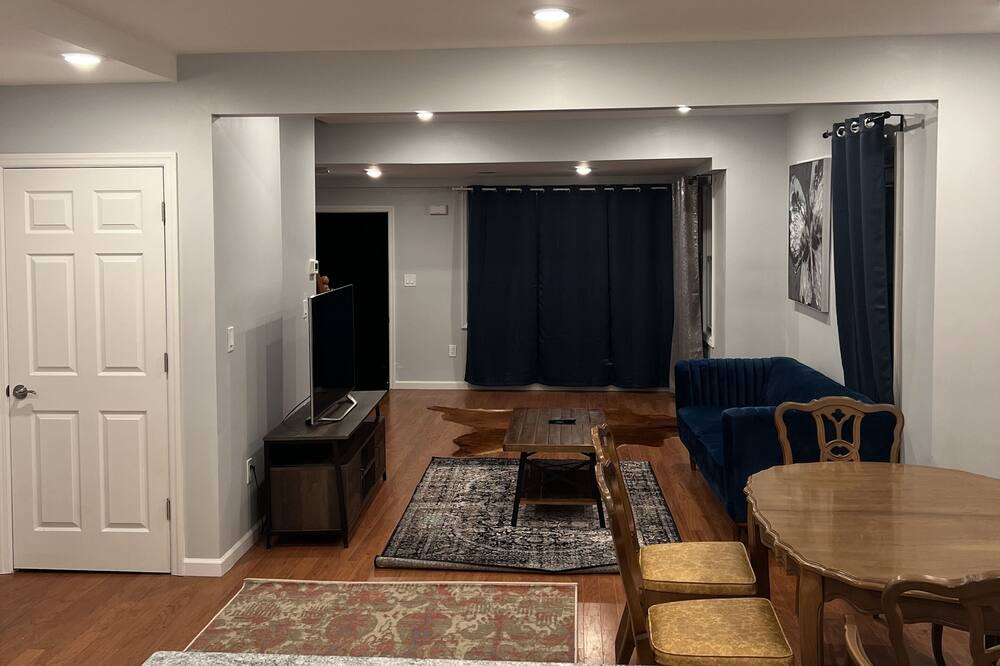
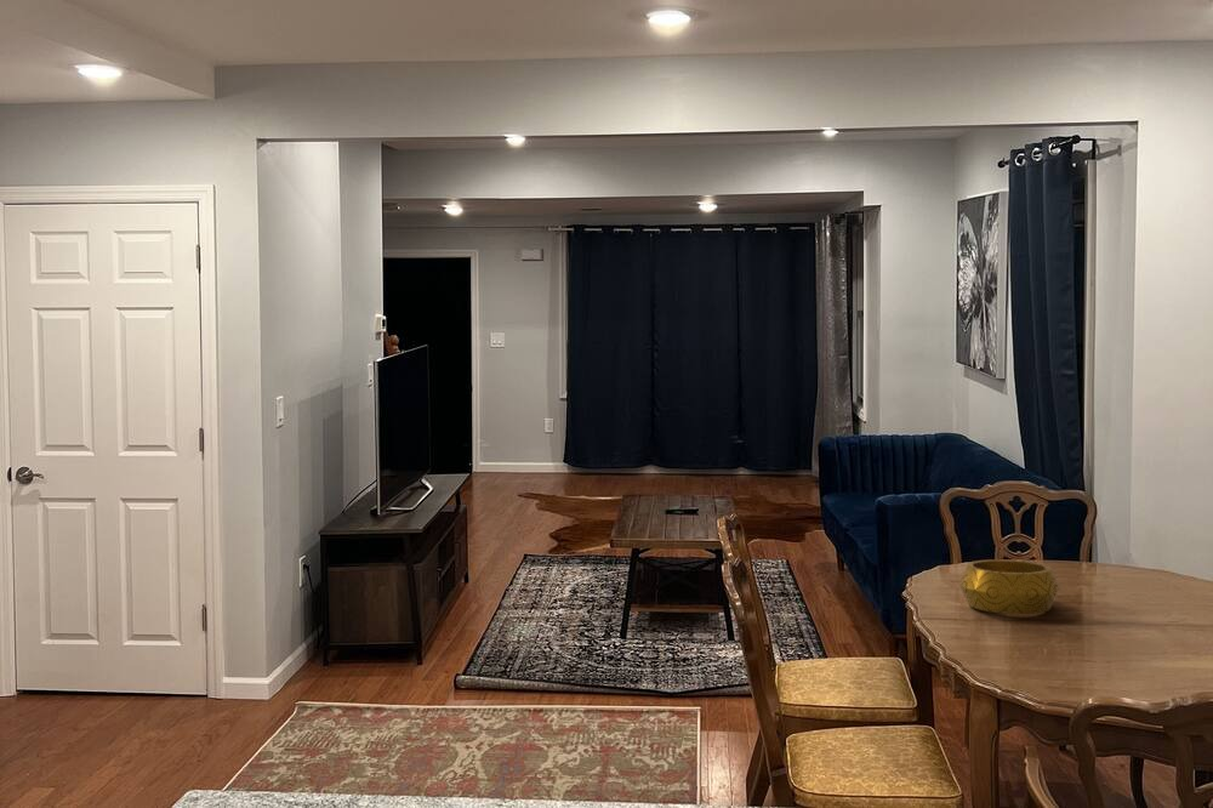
+ decorative bowl [957,558,1061,615]
